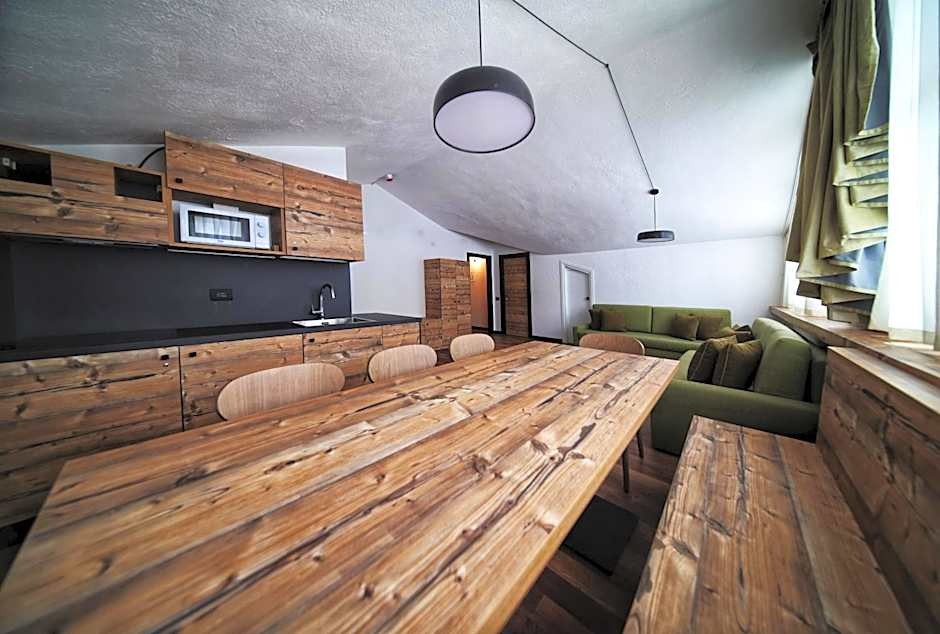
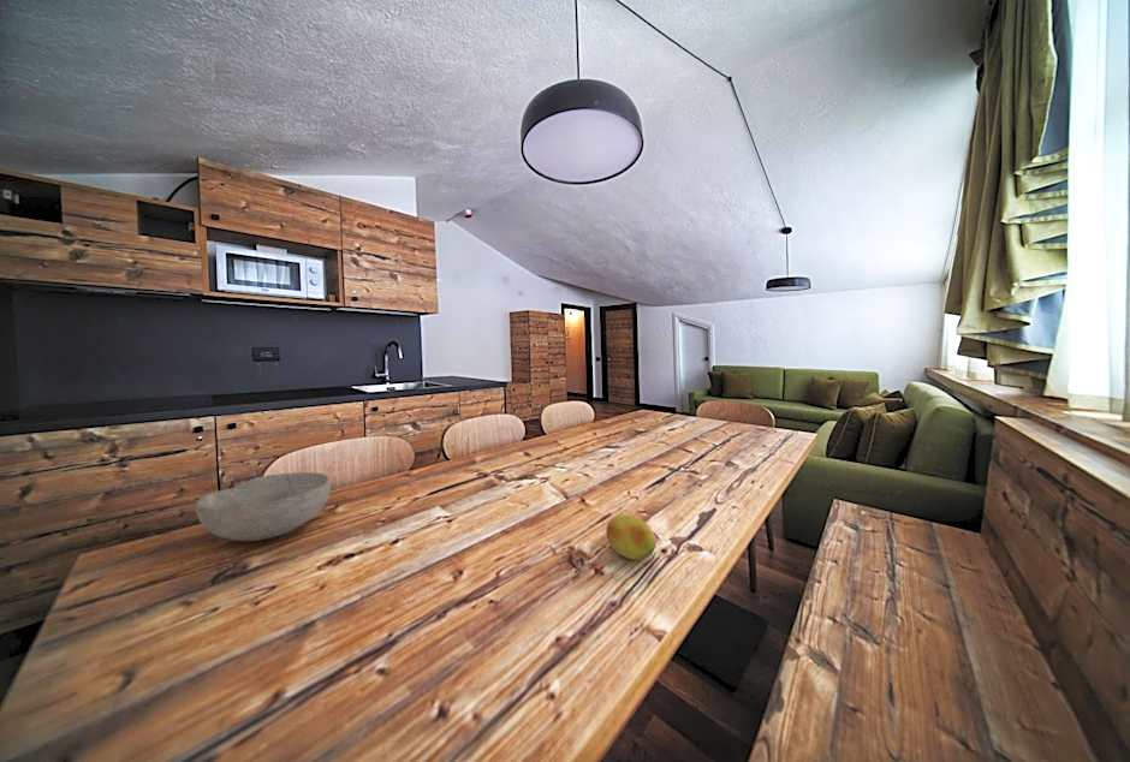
+ bowl [194,471,332,542]
+ fruit [605,513,658,561]
